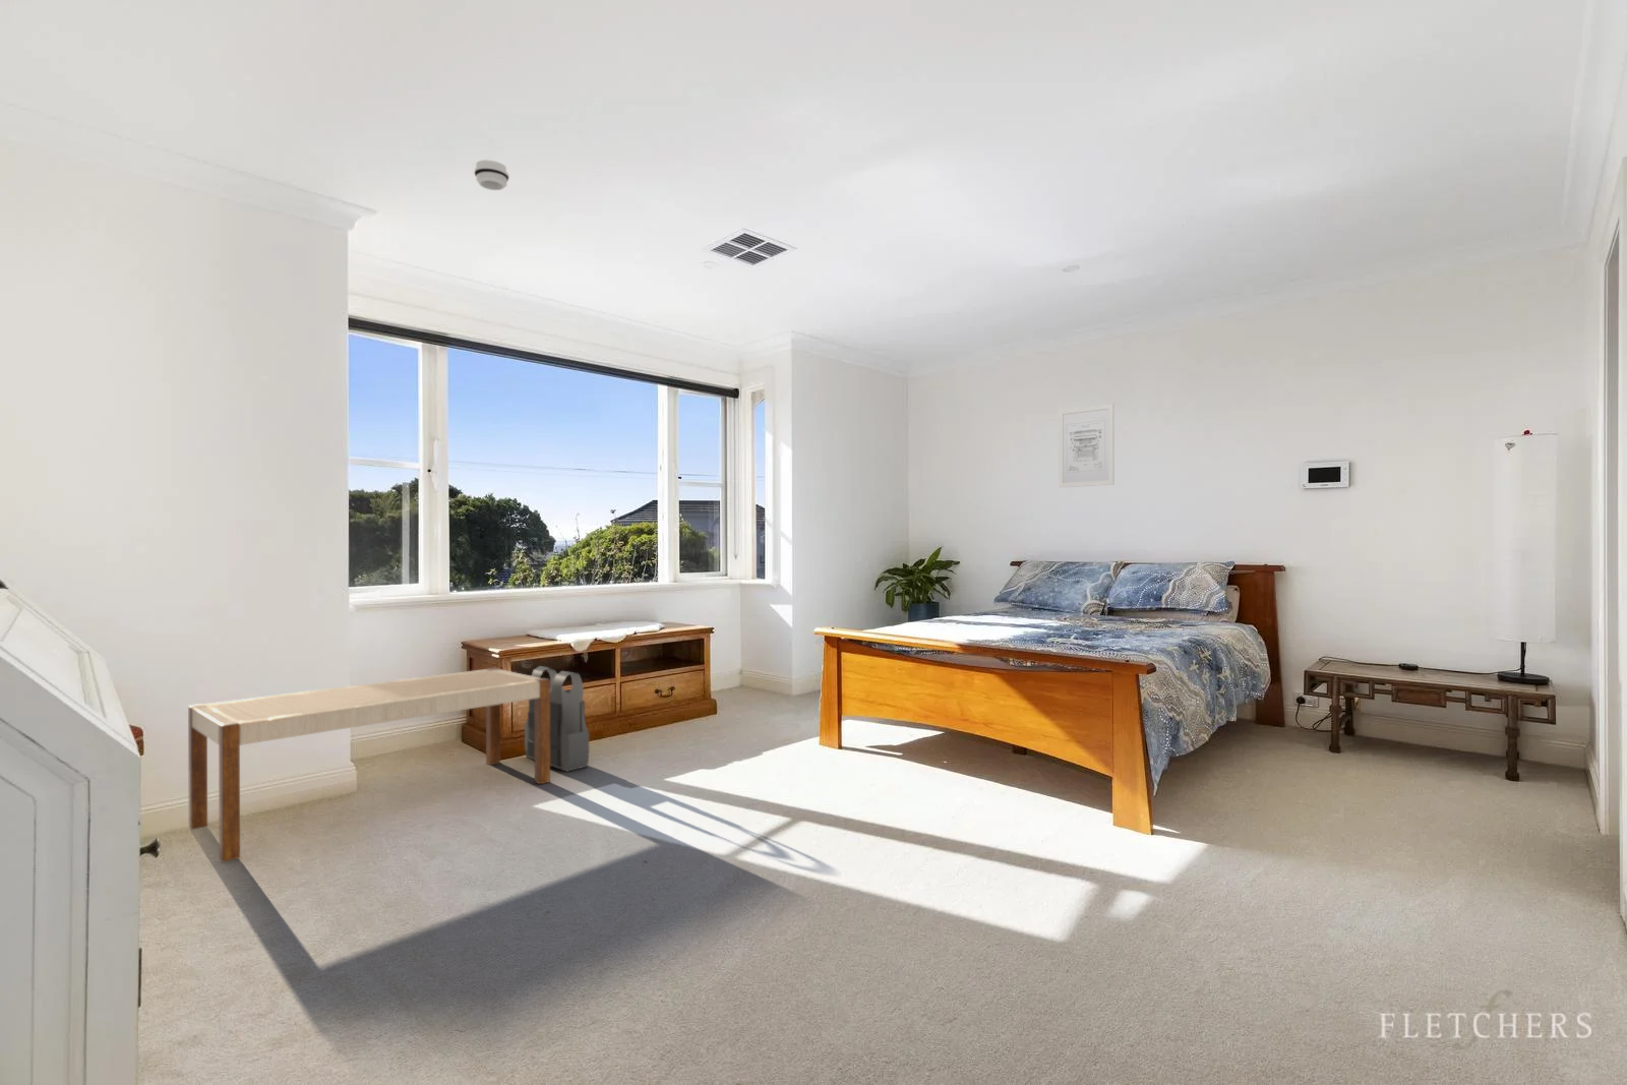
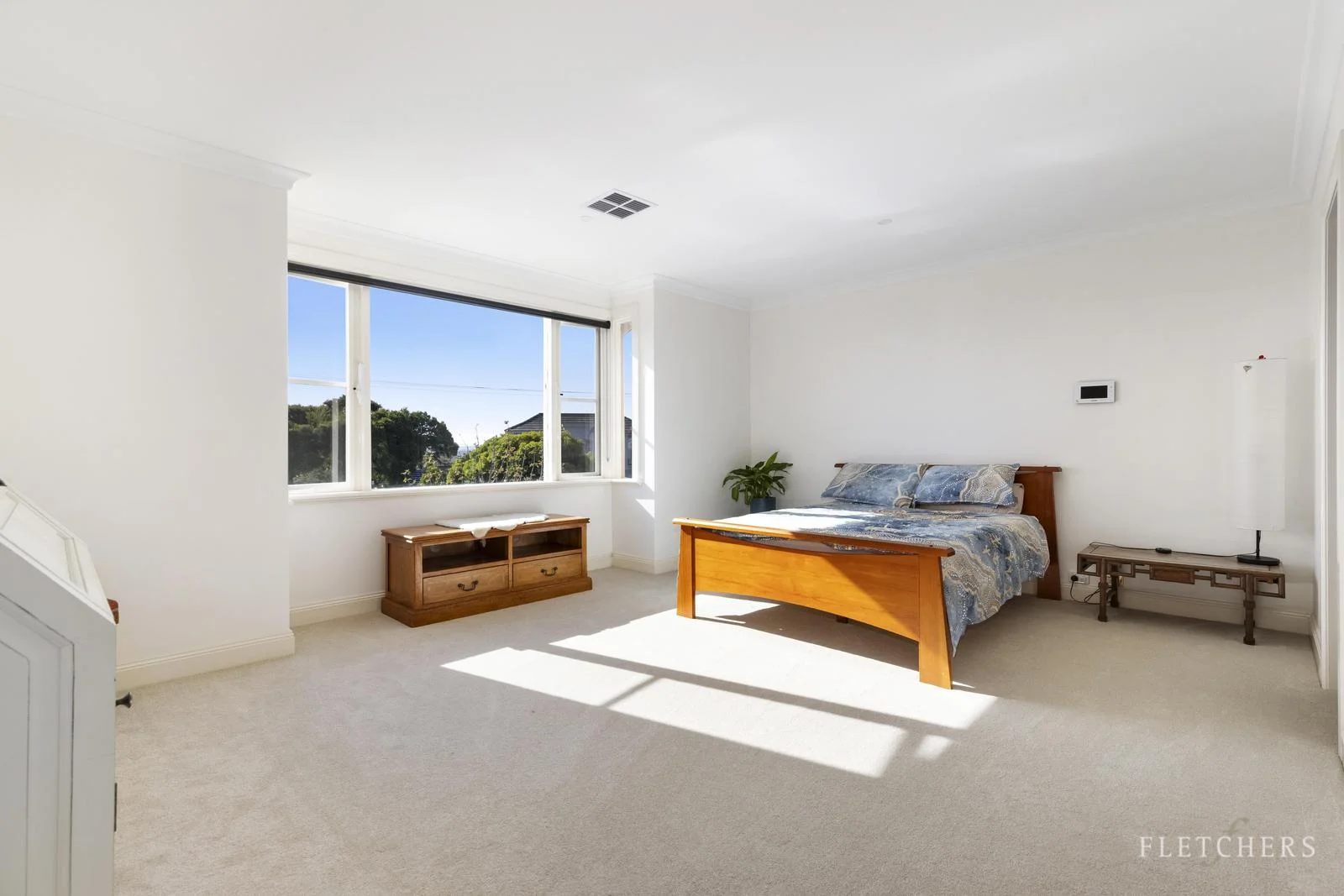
- smoke detector [473,159,511,191]
- wall art [1058,403,1115,489]
- bench [188,667,551,863]
- body armor vest [524,665,591,773]
